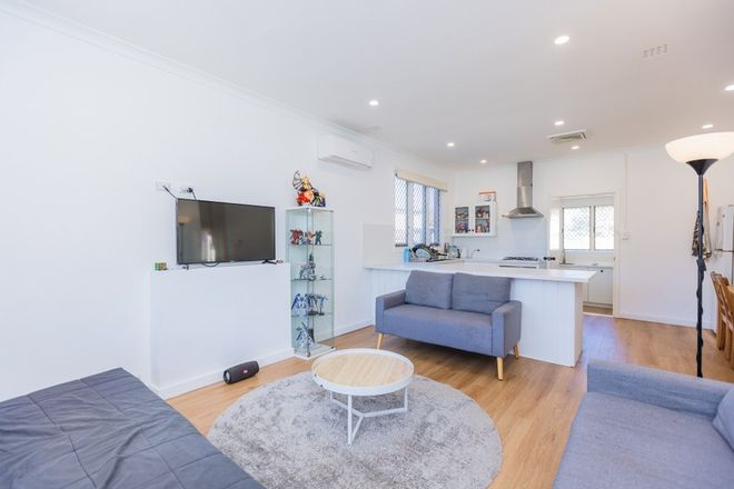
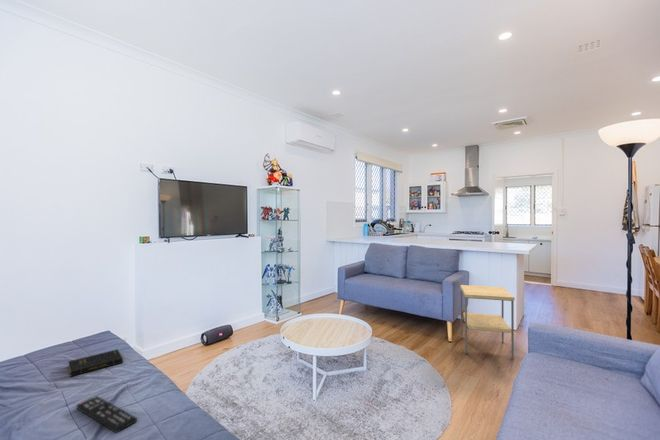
+ book [67,348,124,378]
+ side table [460,284,516,360]
+ remote control [76,395,138,434]
